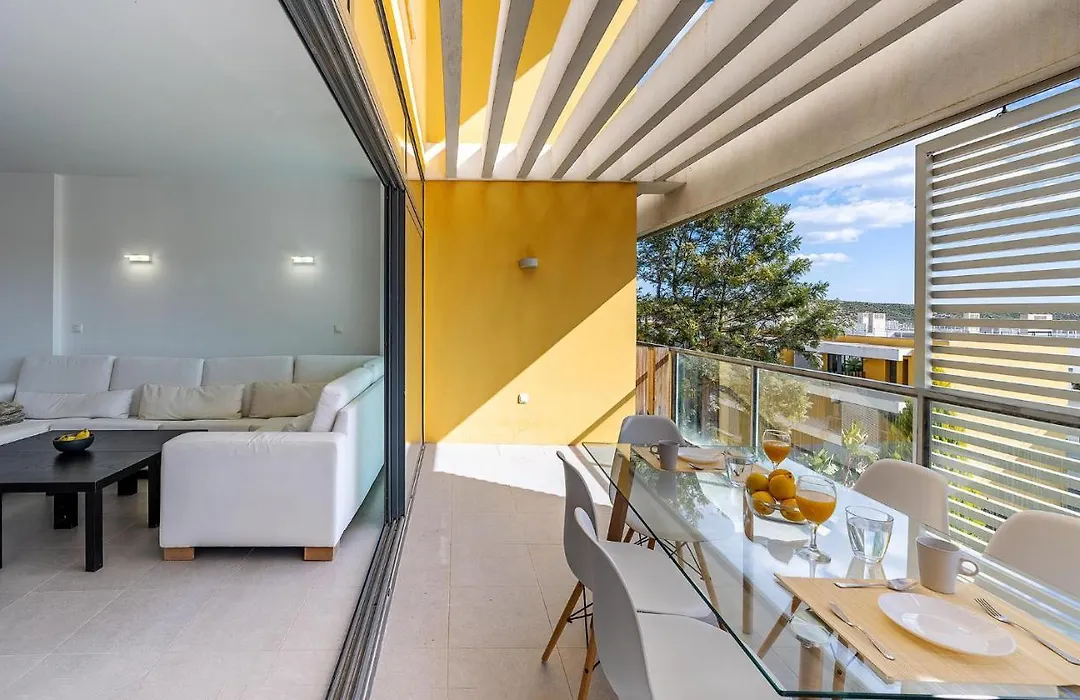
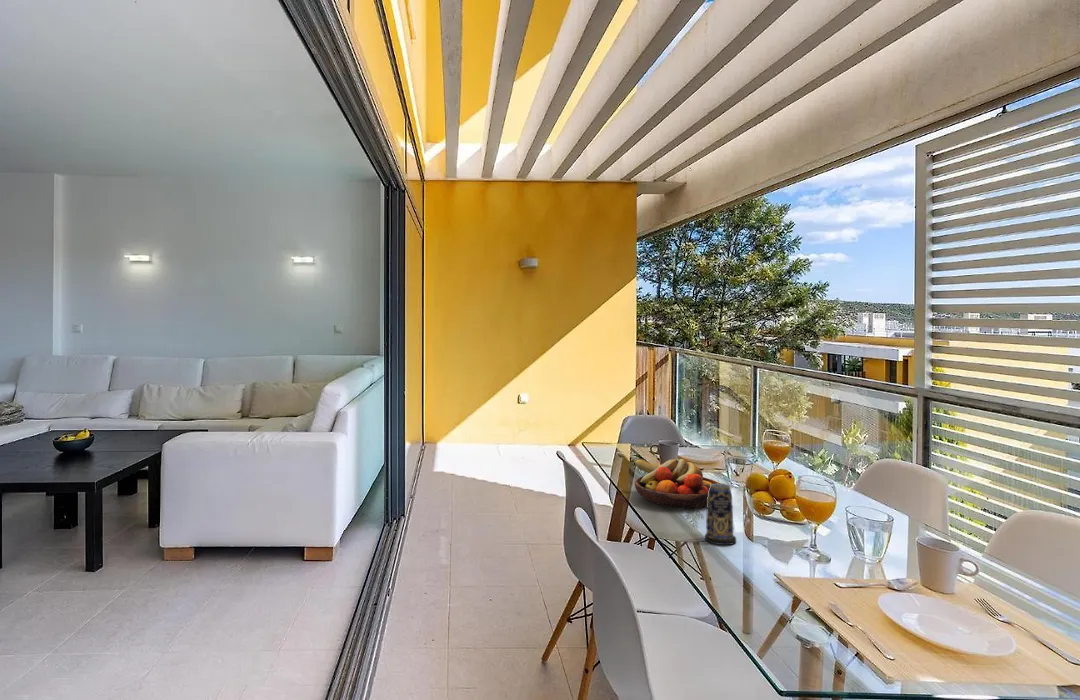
+ fruit bowl [634,457,721,510]
+ candle [704,483,737,546]
